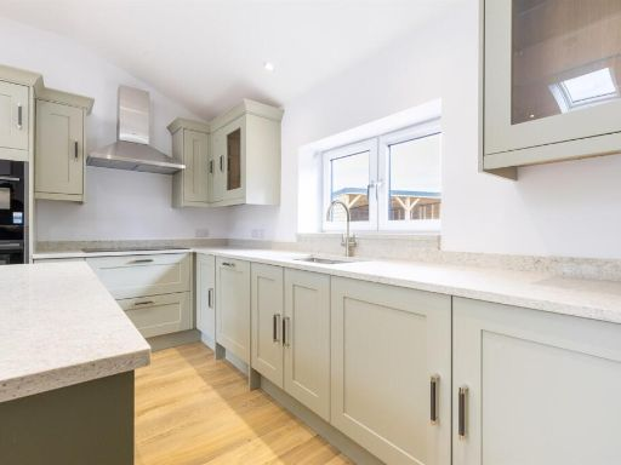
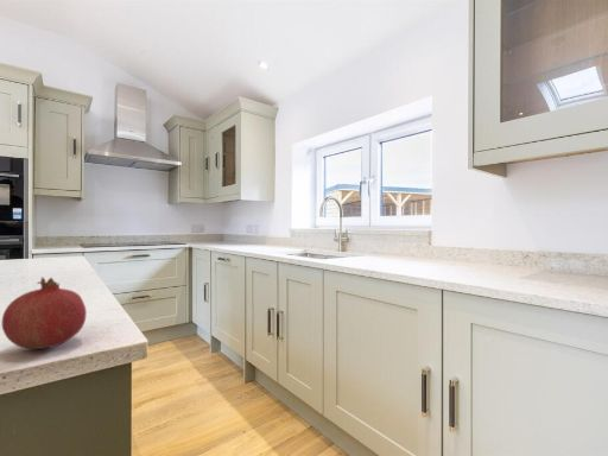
+ fruit [1,276,88,350]
